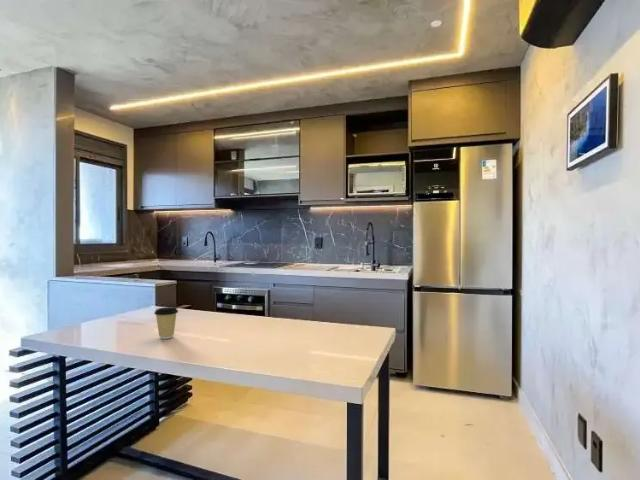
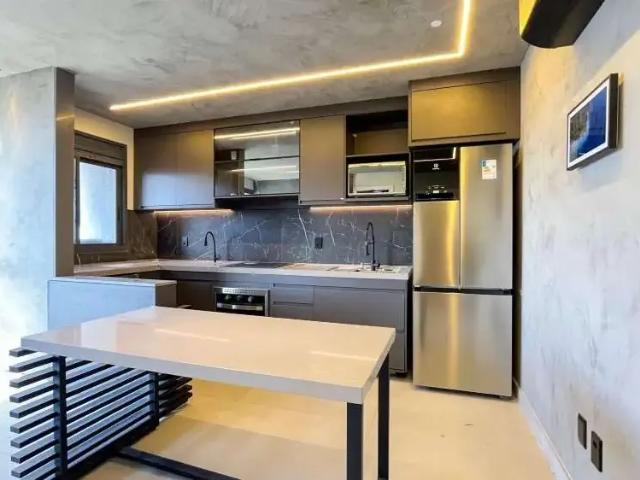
- coffee cup [153,306,179,340]
